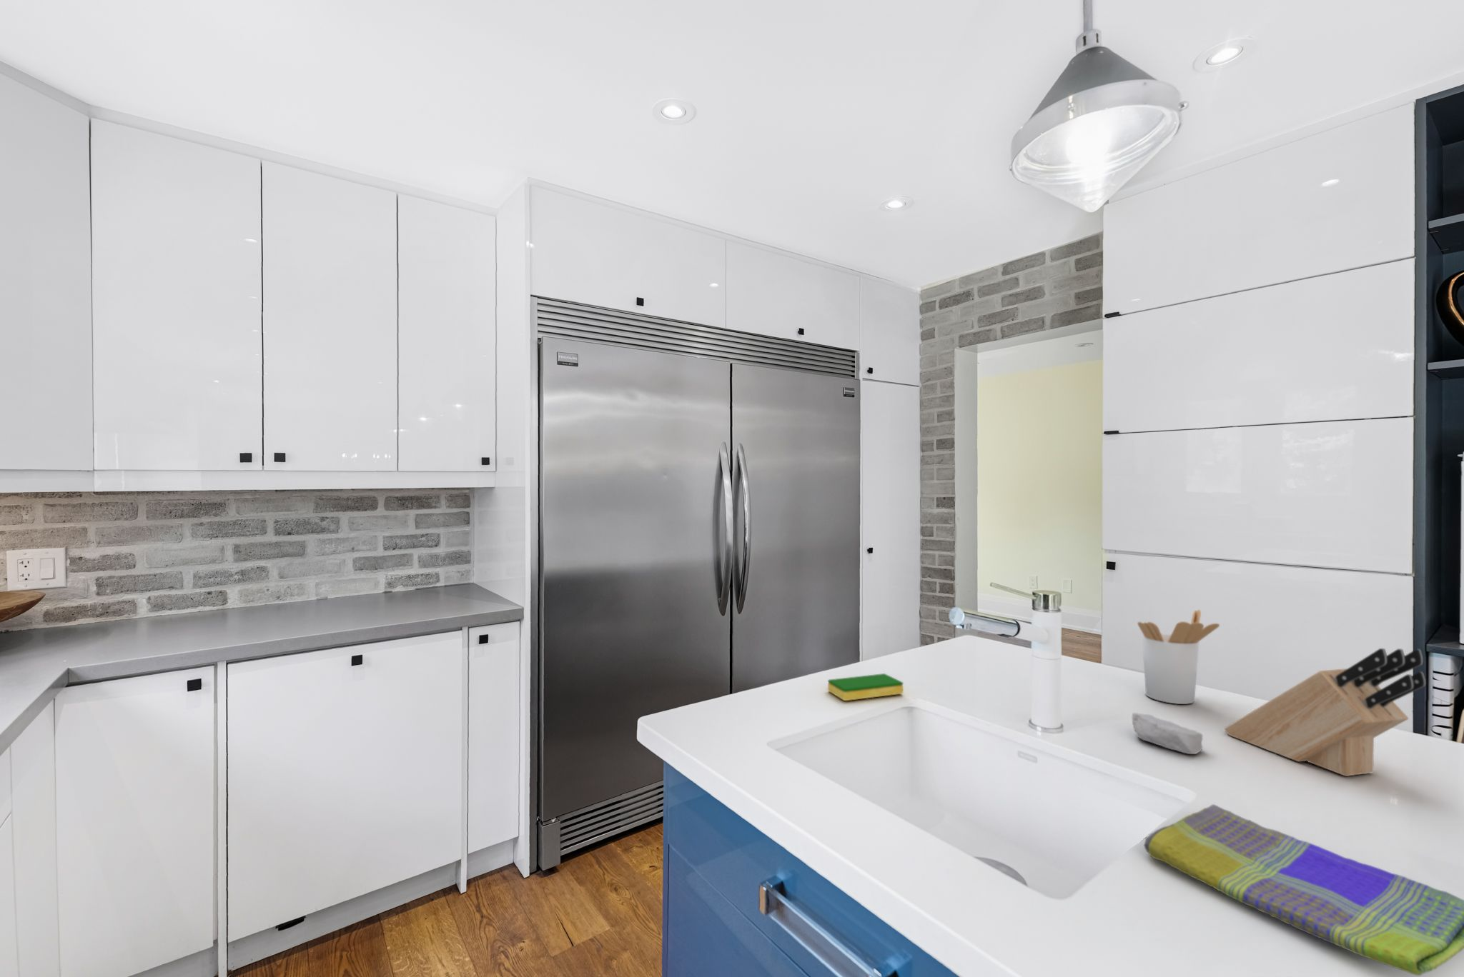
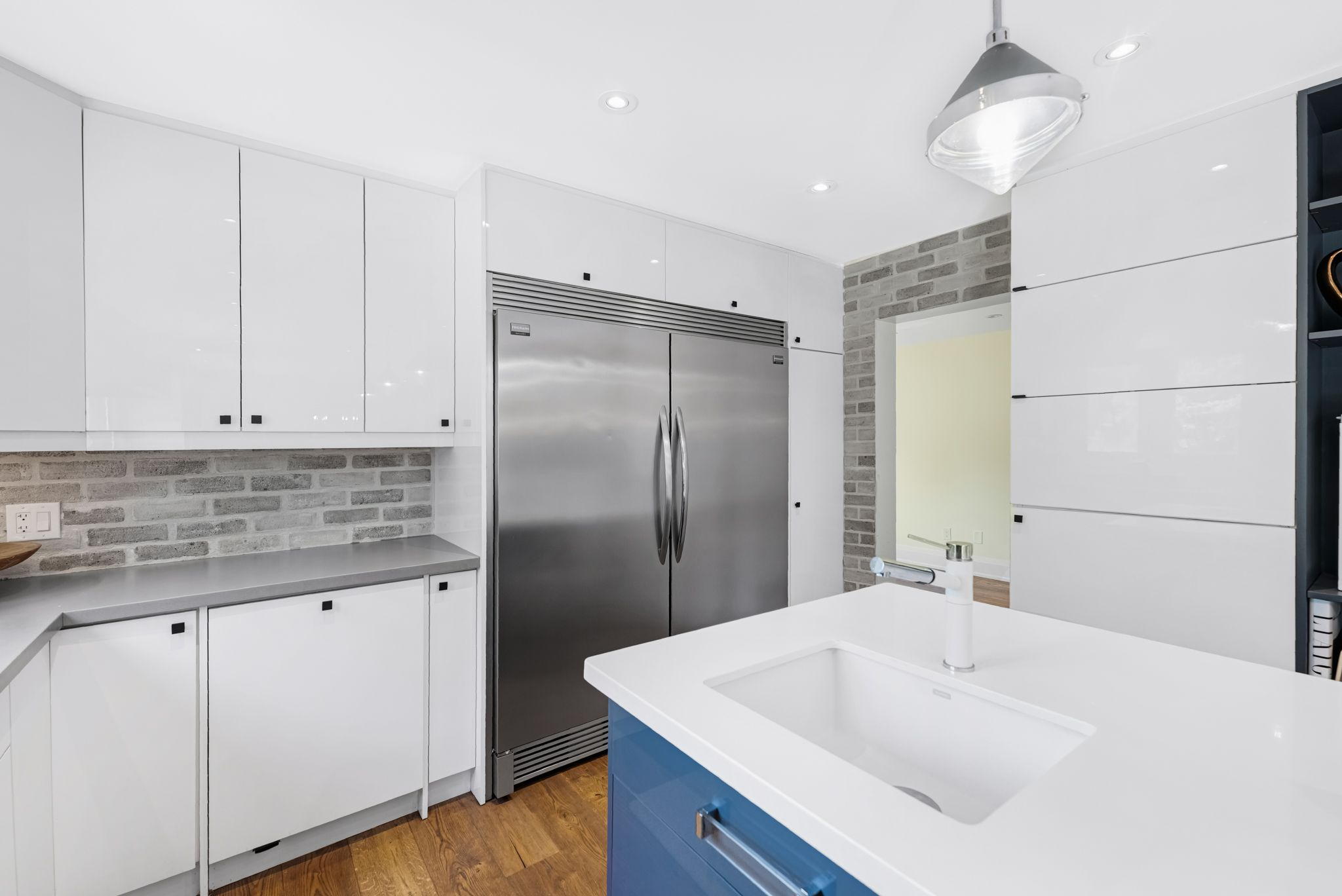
- knife block [1223,648,1427,777]
- soap bar [1131,712,1203,755]
- dish sponge [827,673,903,701]
- utensil holder [1137,610,1221,704]
- dish towel [1143,804,1464,976]
